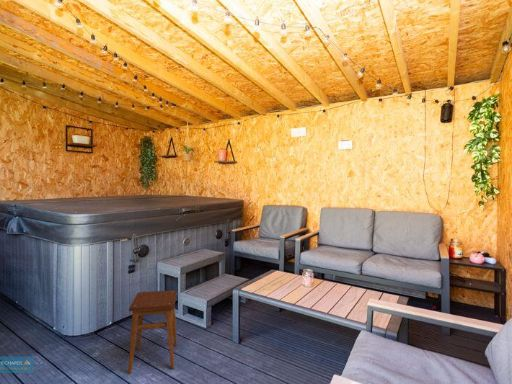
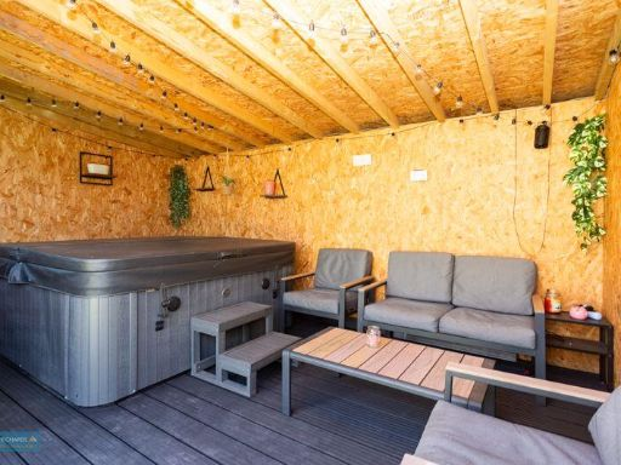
- stool [127,289,178,374]
